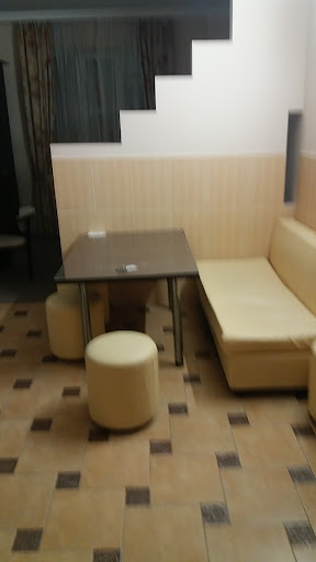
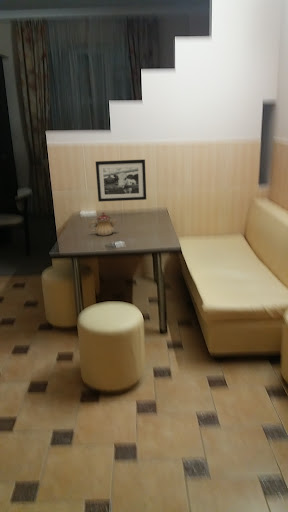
+ teapot [87,211,118,237]
+ picture frame [95,158,147,203]
